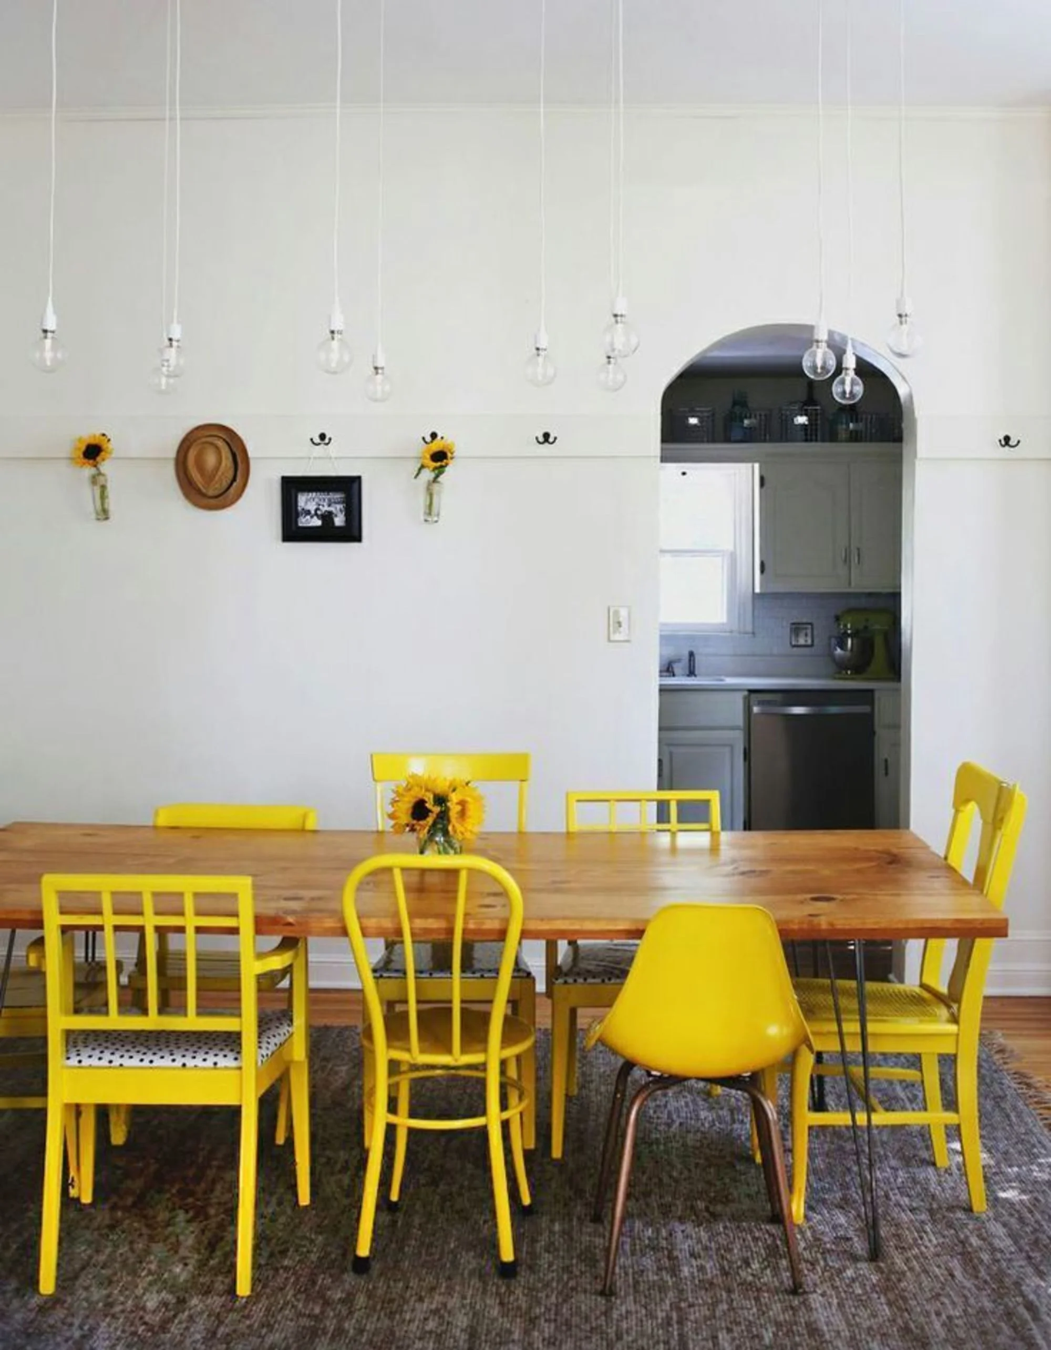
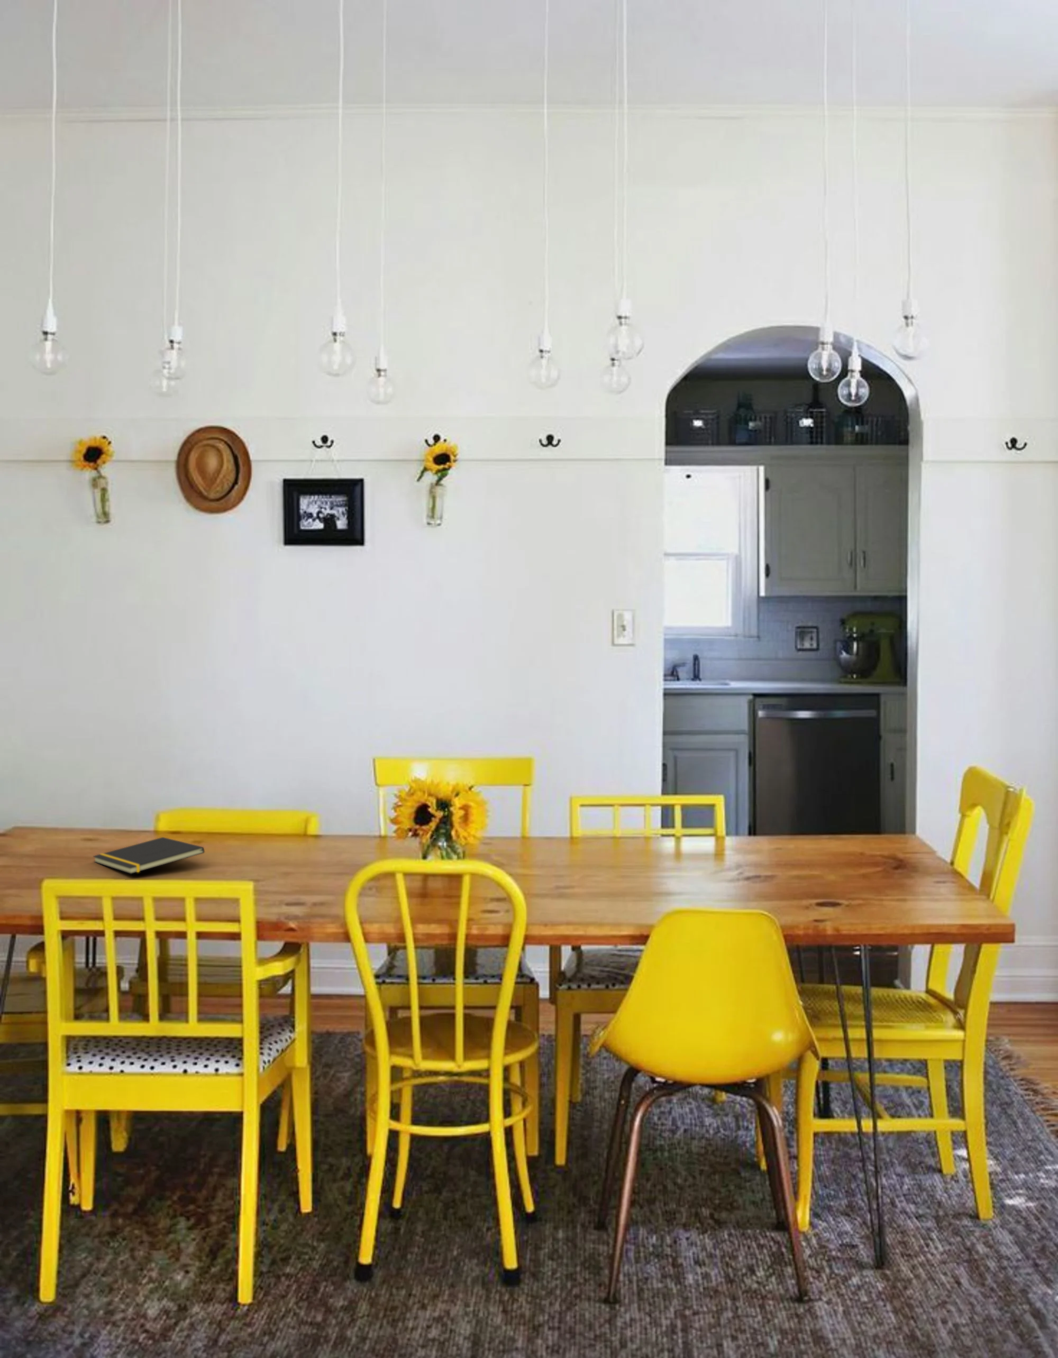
+ notepad [93,837,205,875]
